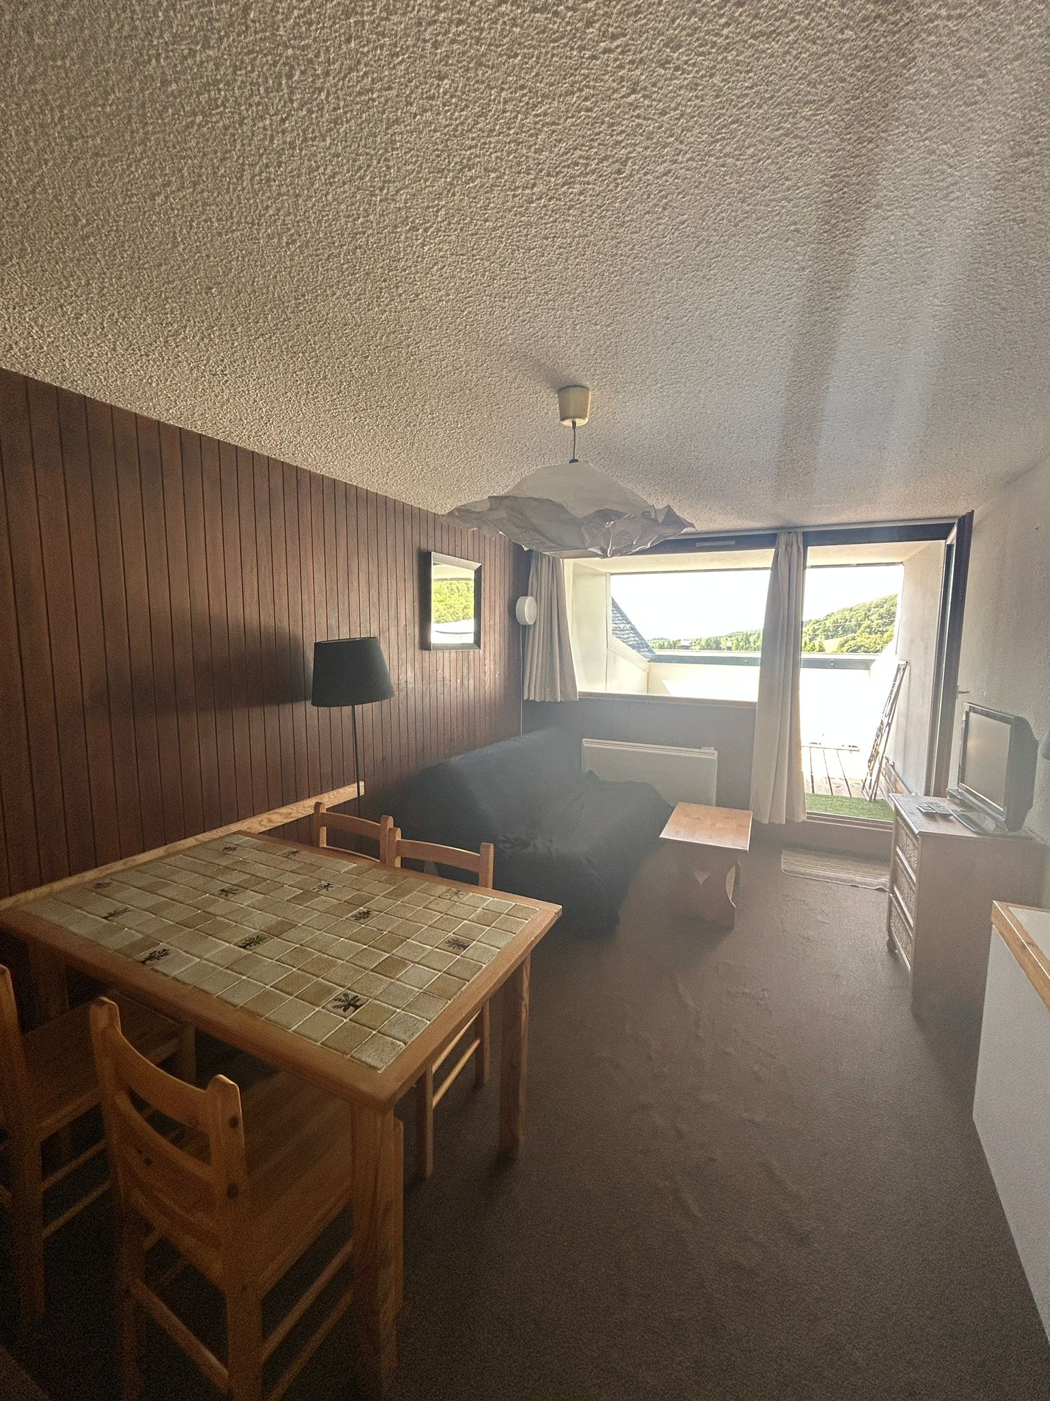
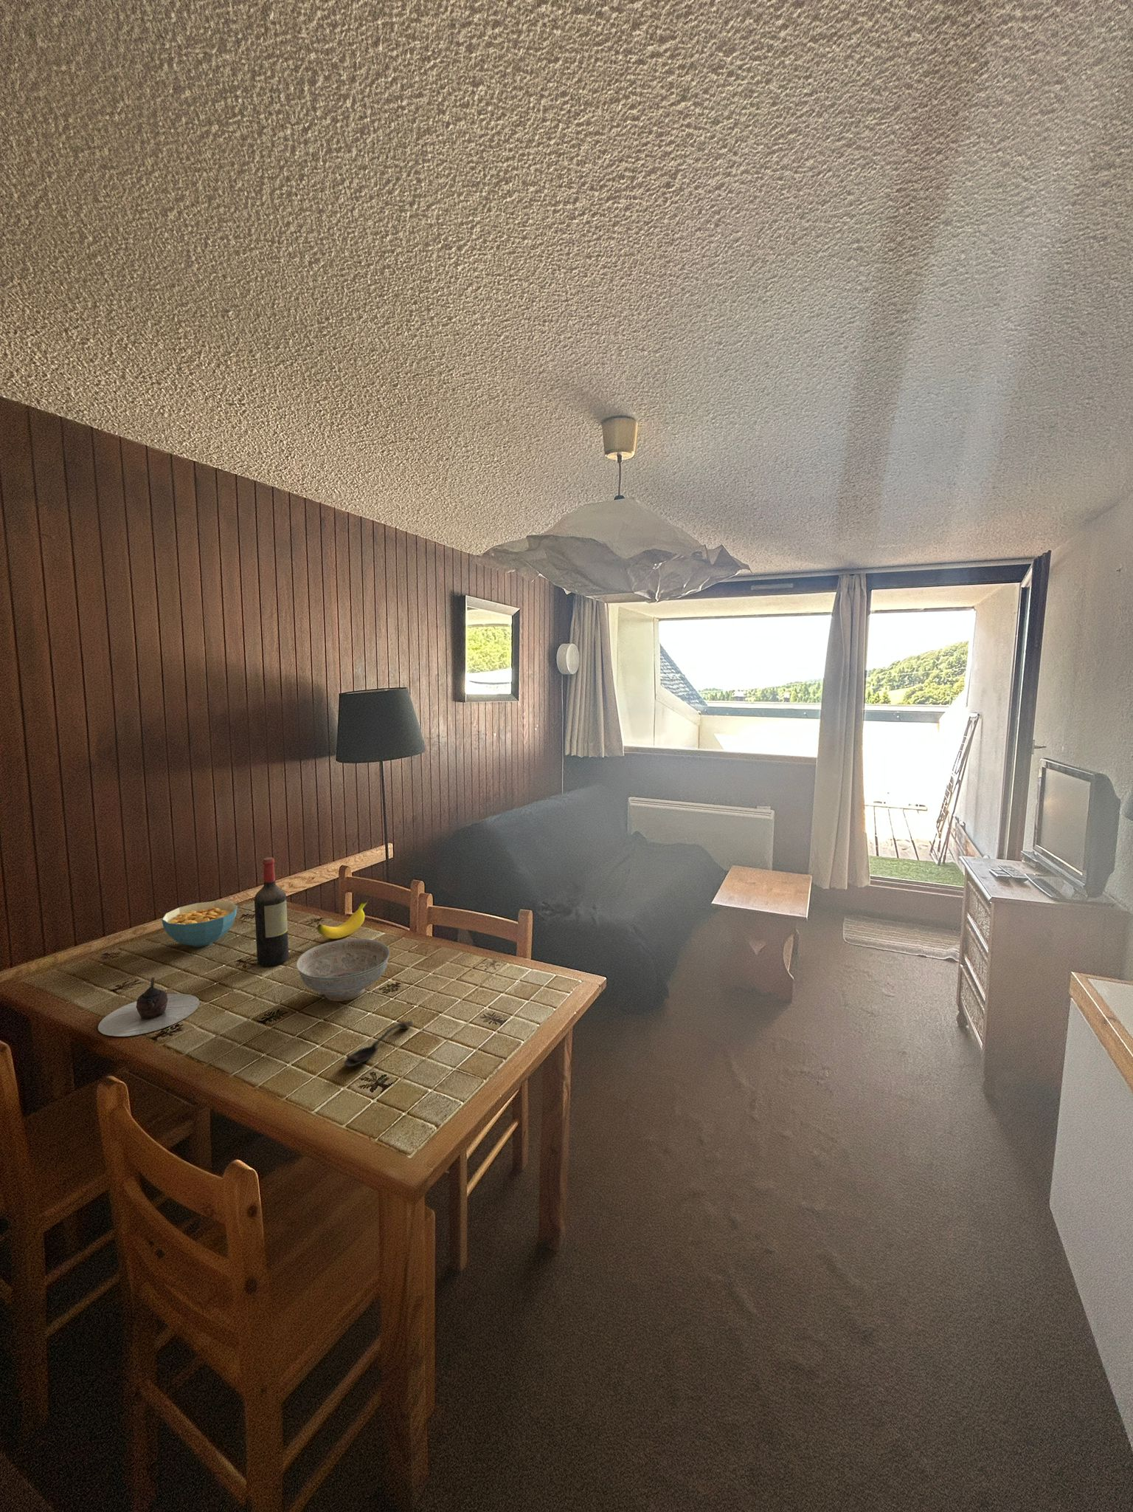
+ banana [317,899,369,939]
+ teapot [98,976,201,1037]
+ cereal bowl [161,901,238,948]
+ wine bottle [253,856,289,967]
+ decorative bowl [296,938,390,1001]
+ spoon [344,1020,414,1067]
